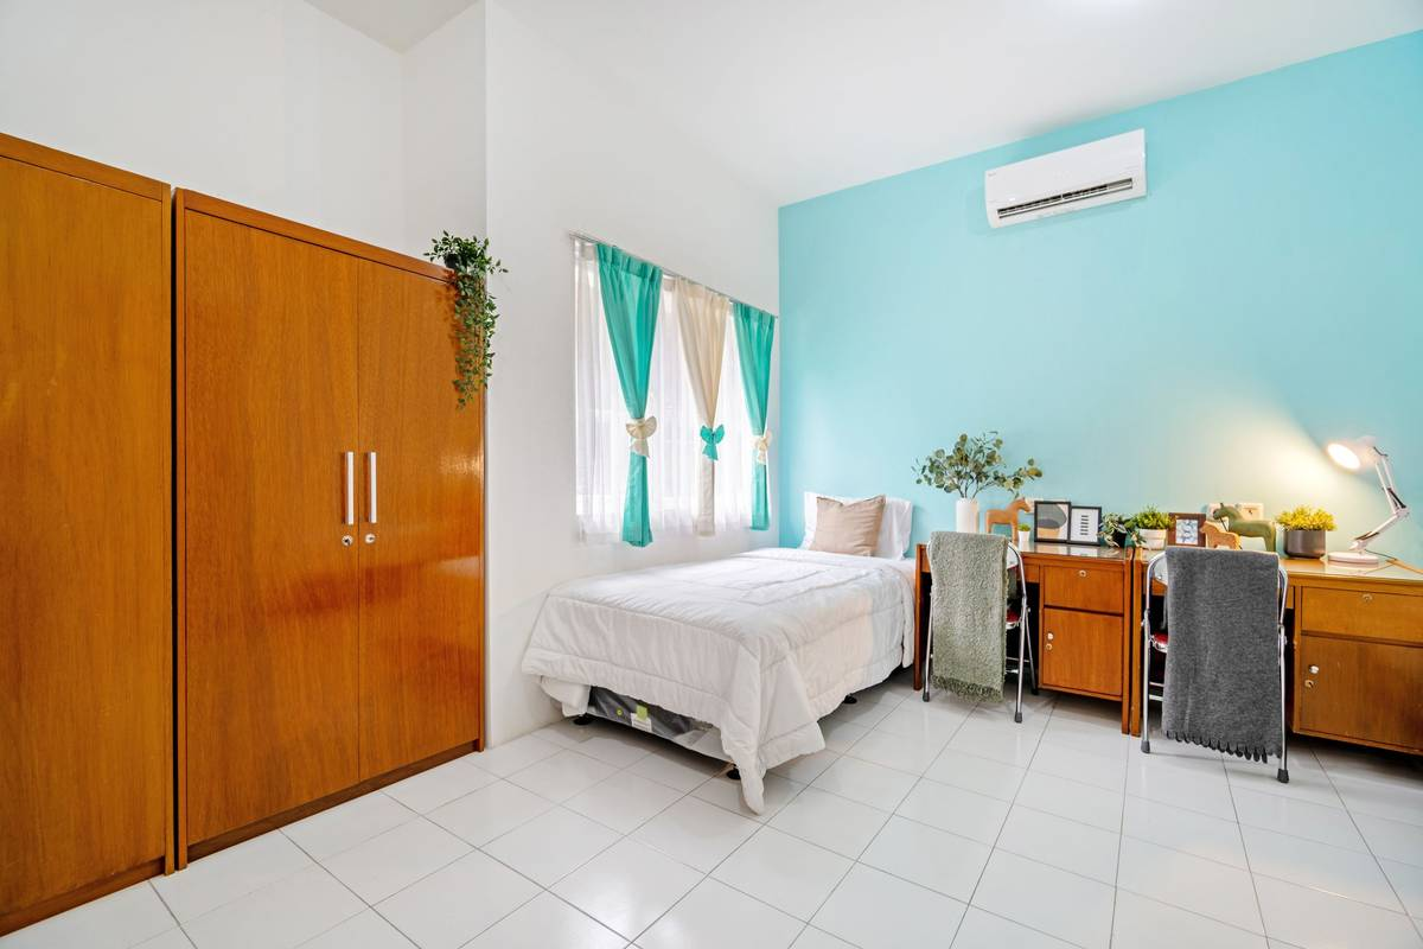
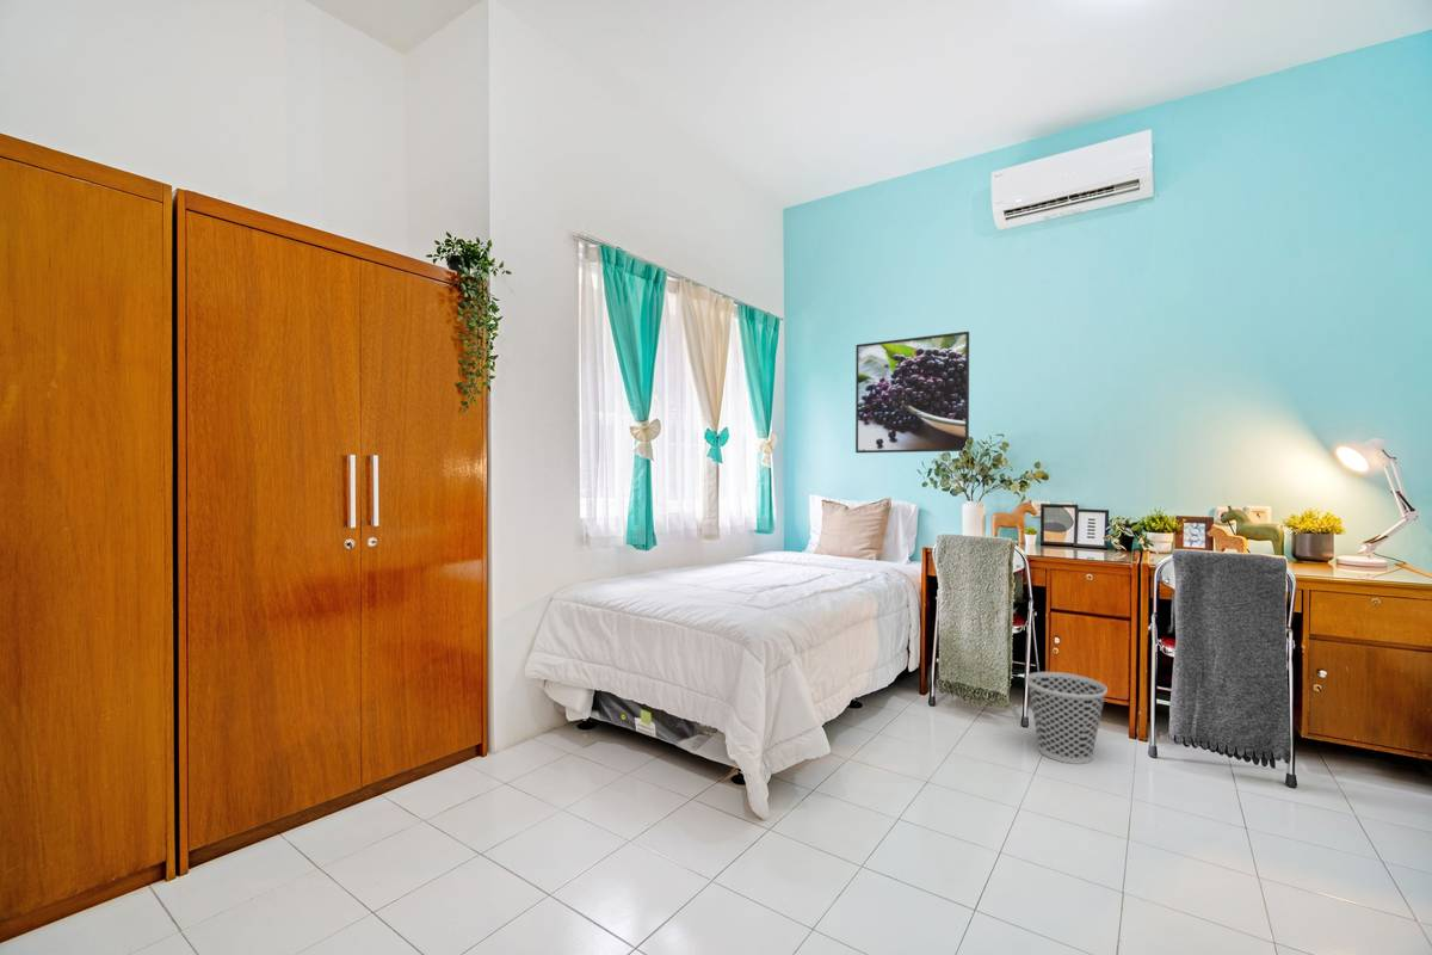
+ wastebasket [1025,671,1109,765]
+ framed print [854,331,970,454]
